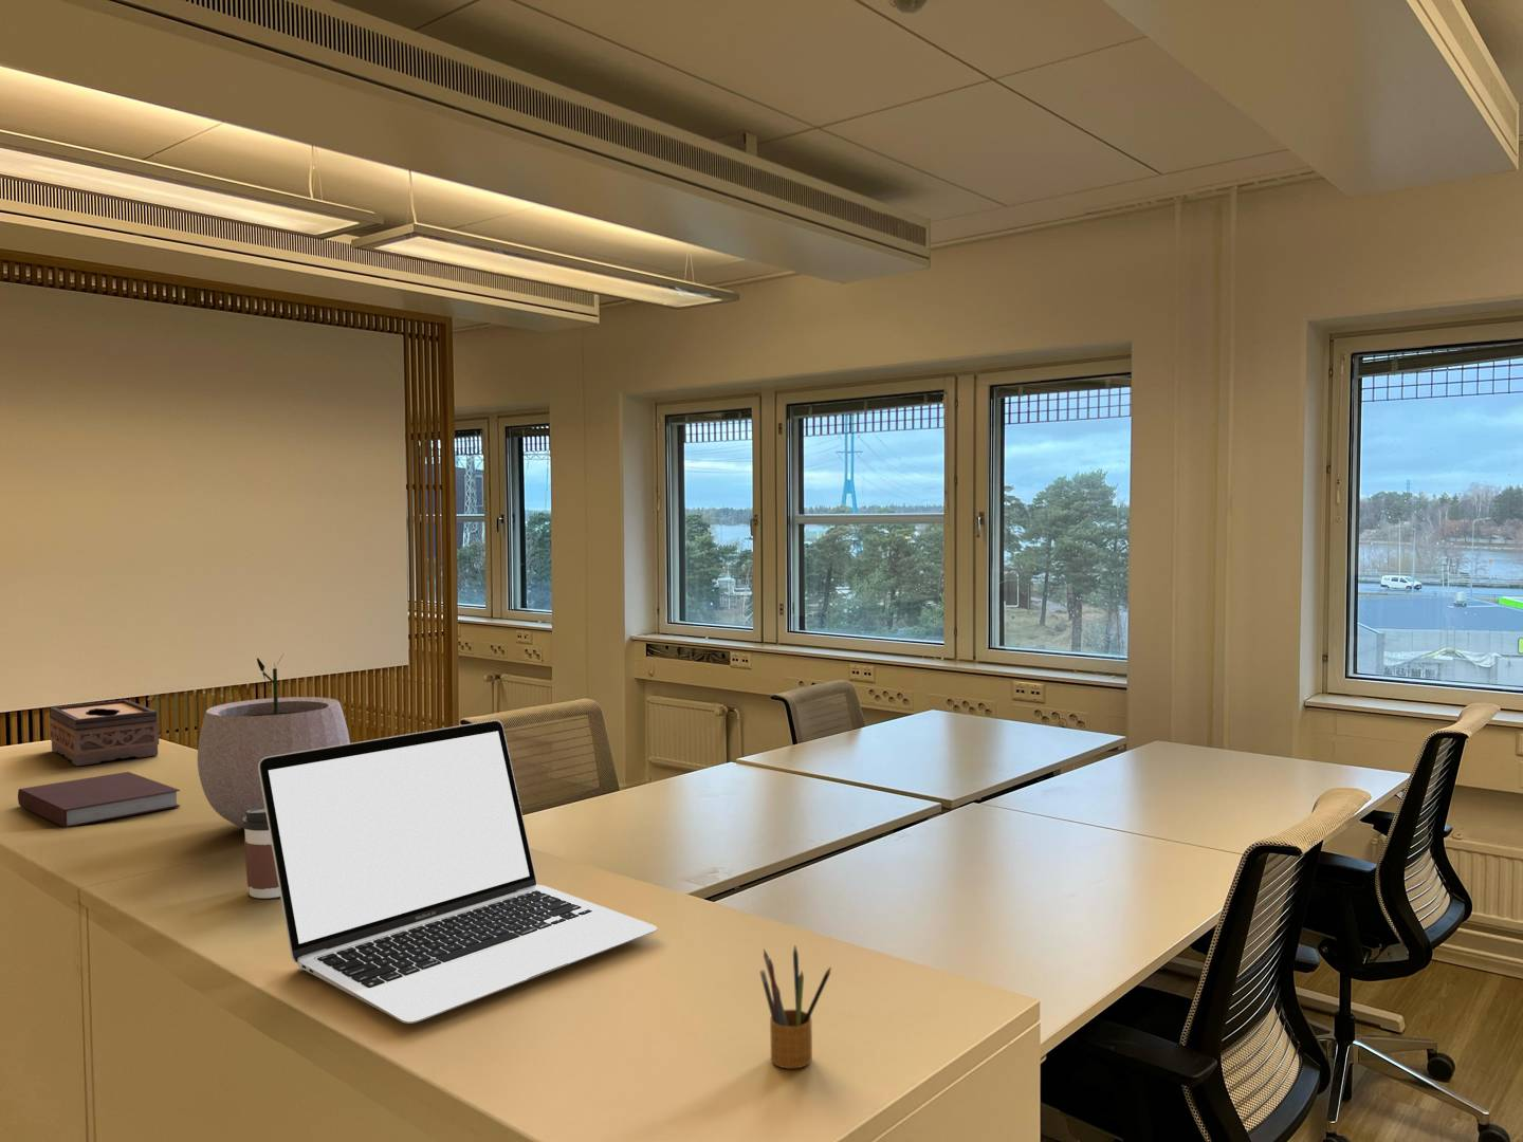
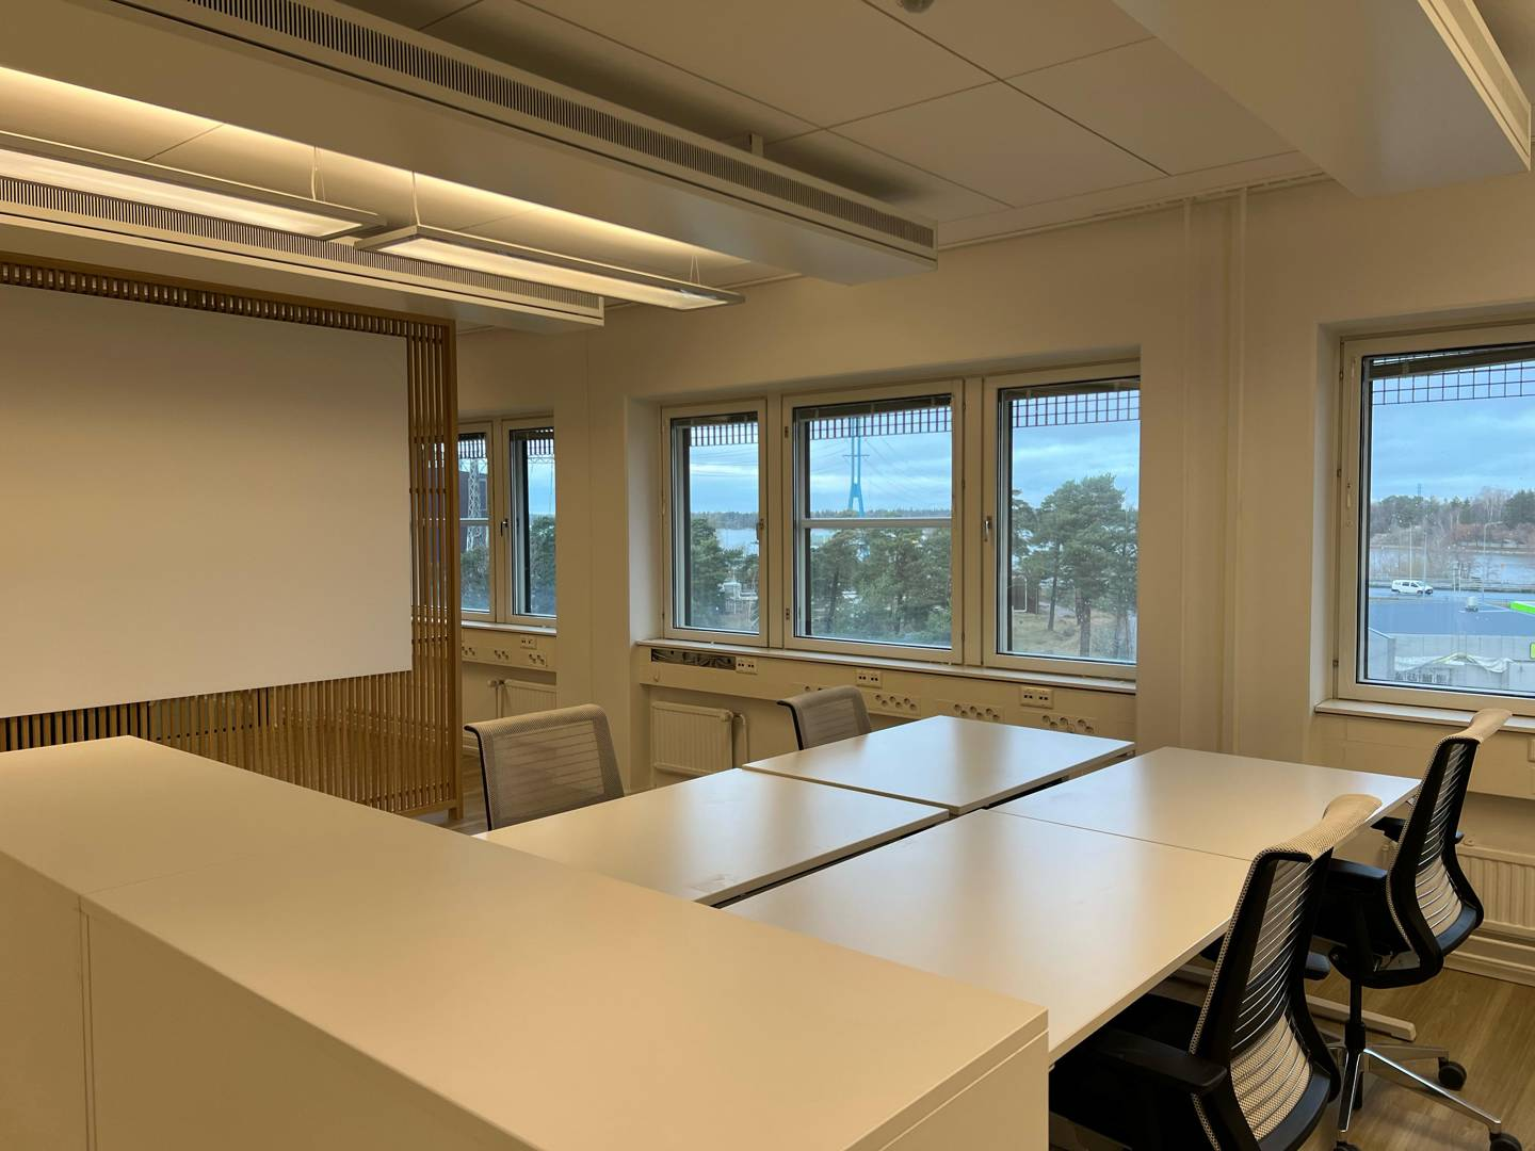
- pencil box [758,944,832,1070]
- plant pot [197,654,351,828]
- tissue box [49,699,159,767]
- laptop [258,719,658,1024]
- notebook [17,771,181,829]
- coffee cup [242,807,281,898]
